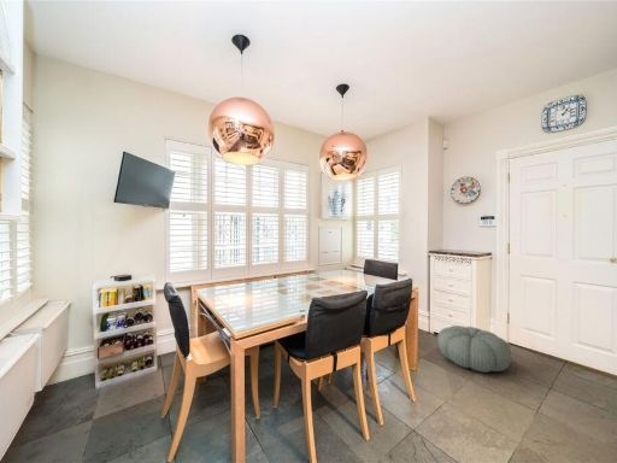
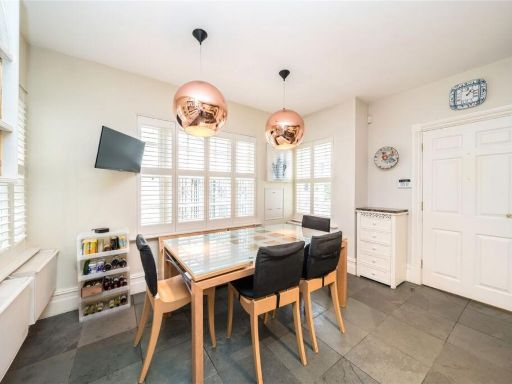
- pouf [436,324,512,374]
